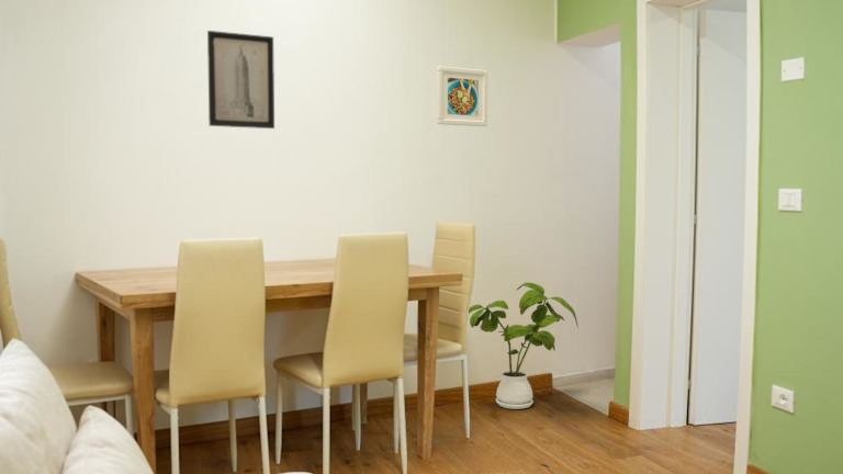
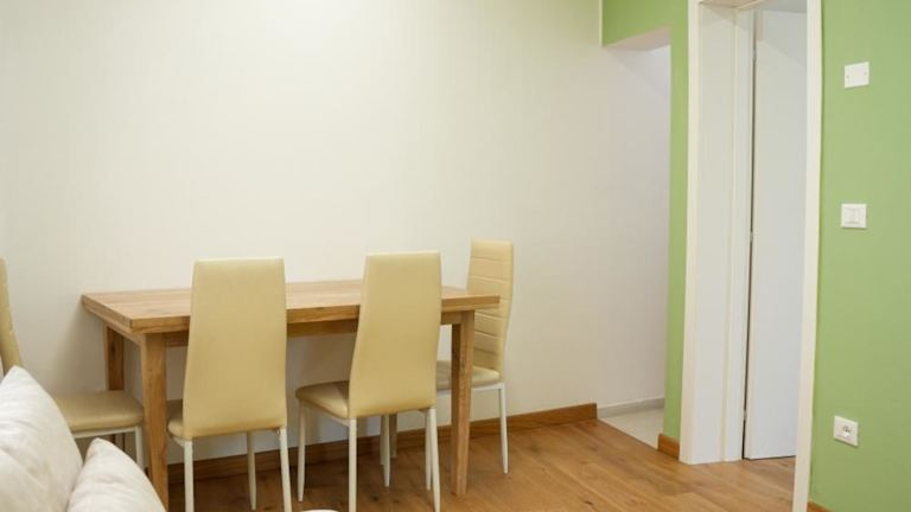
- wall art [206,30,276,129]
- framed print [436,65,488,127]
- house plant [469,281,580,410]
